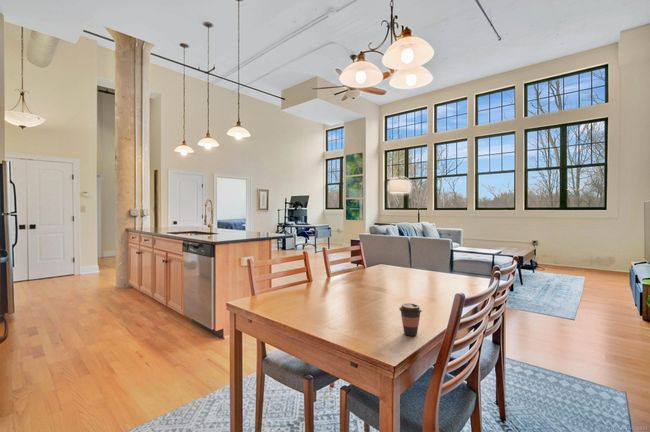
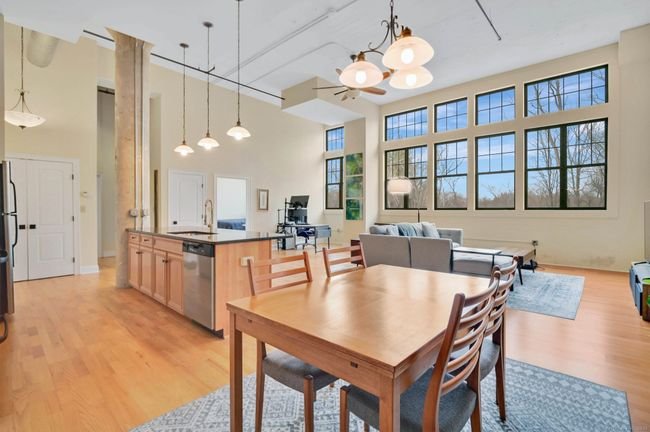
- coffee cup [398,302,423,337]
